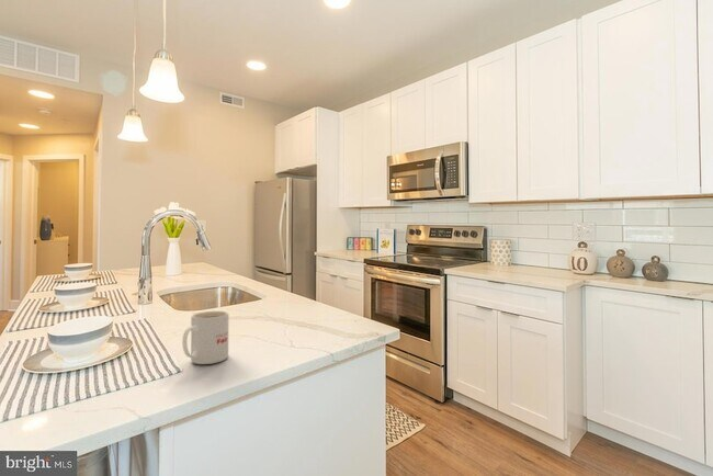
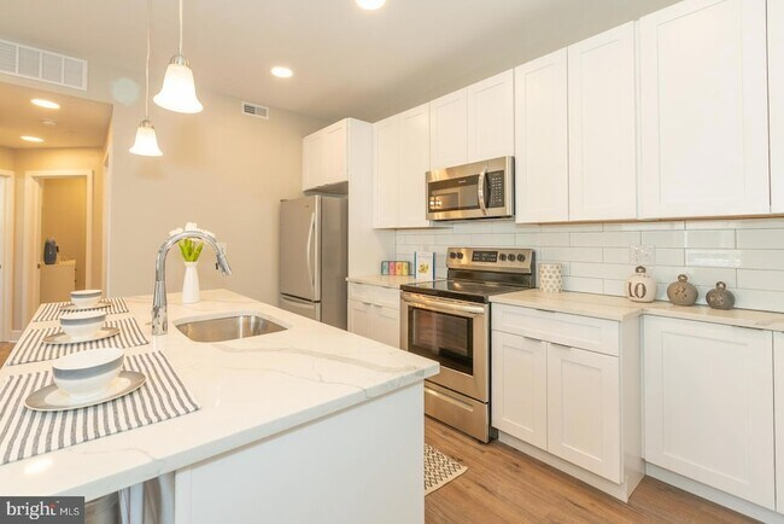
- mug [181,310,229,365]
